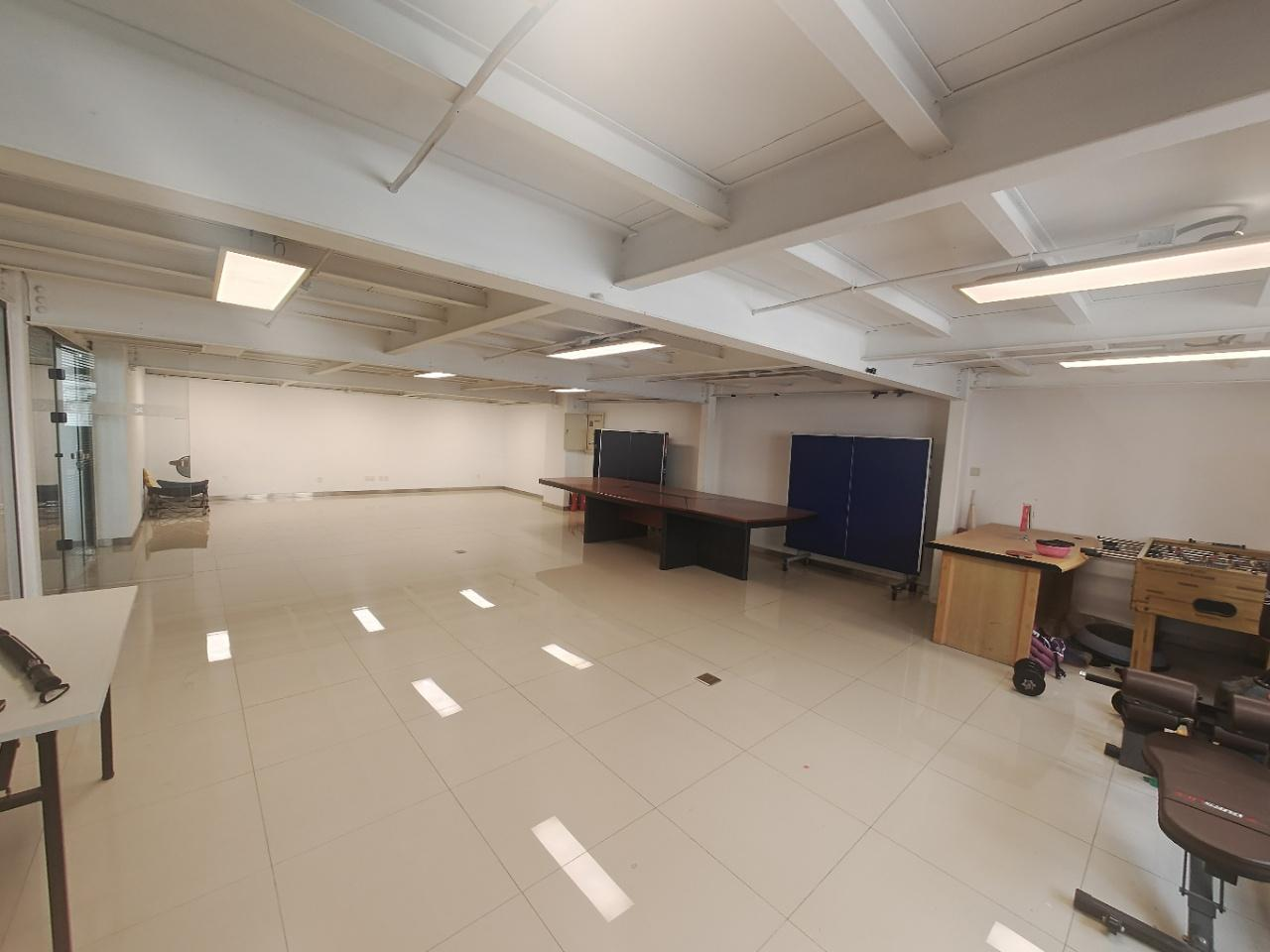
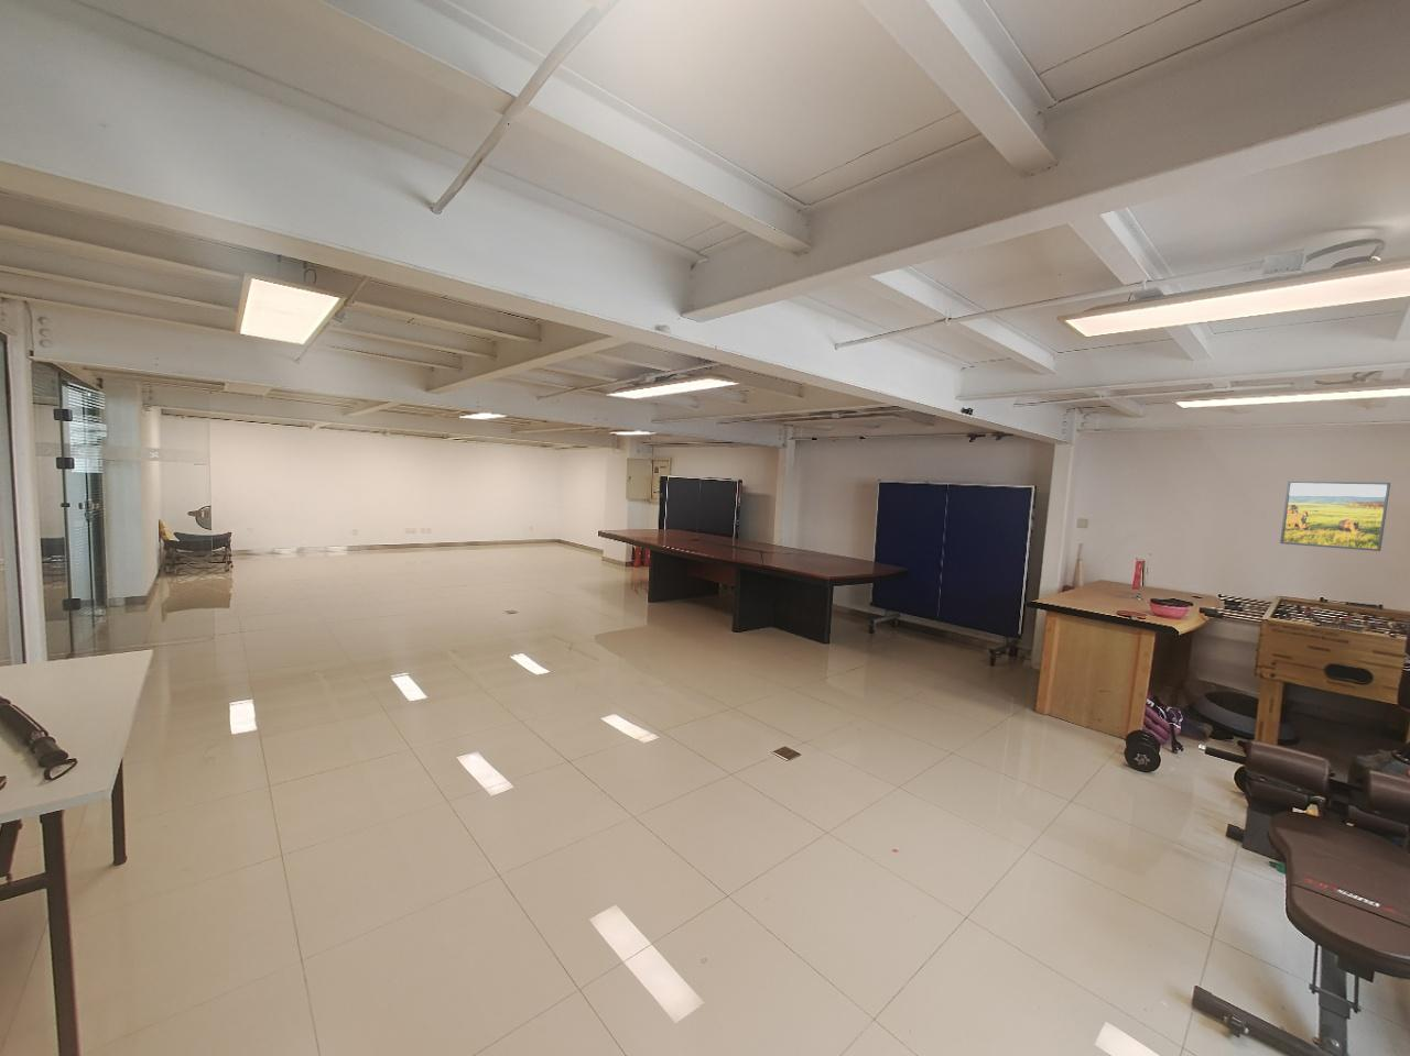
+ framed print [1279,480,1391,552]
